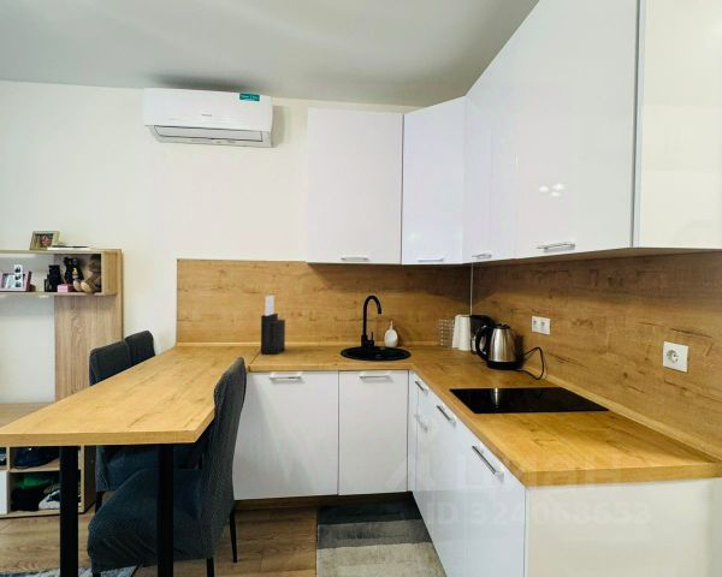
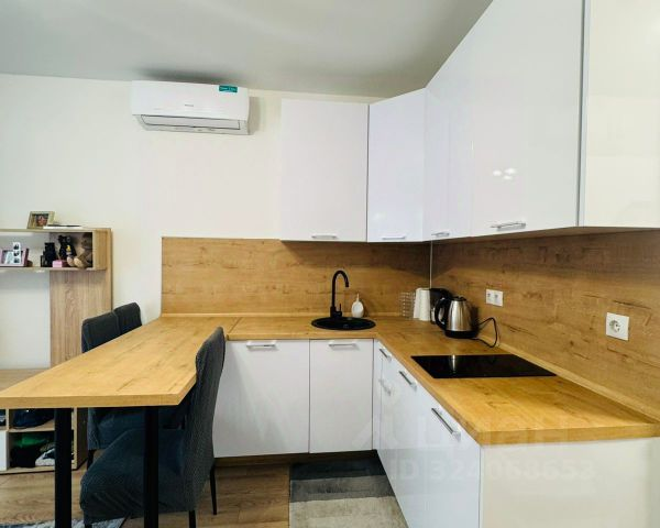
- knife block [260,295,286,355]
